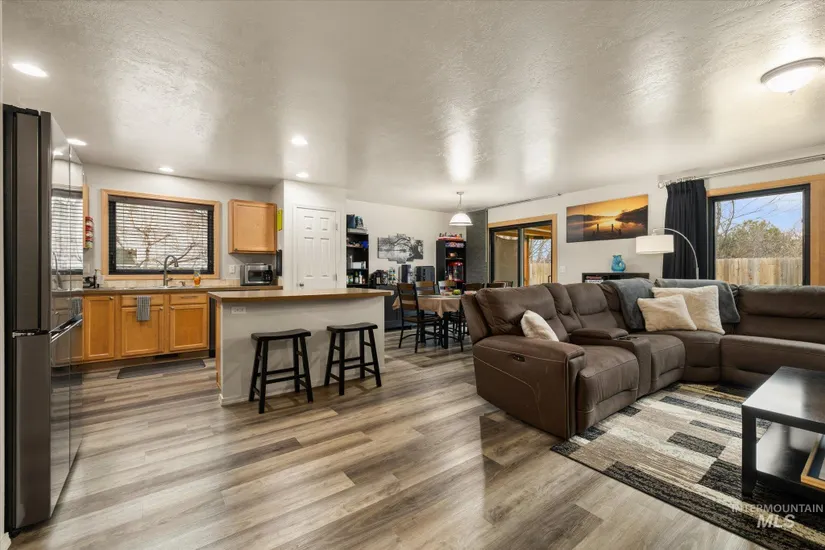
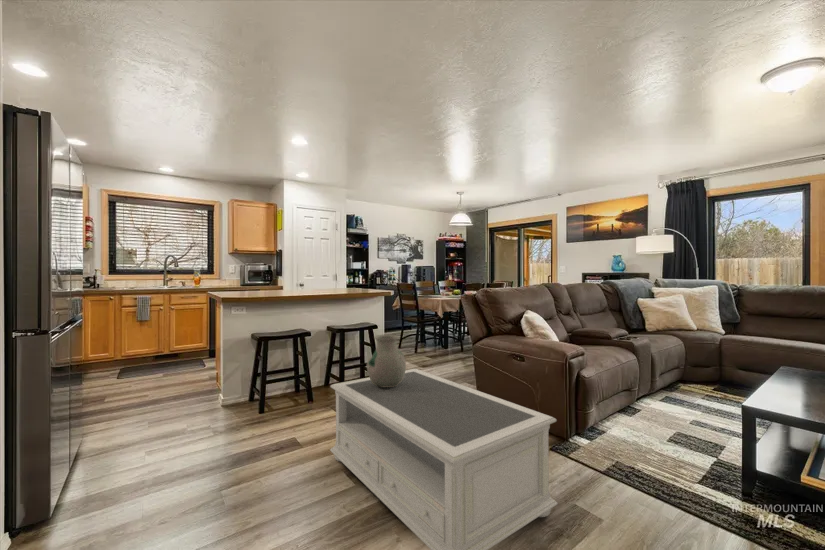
+ coffee table [329,368,559,550]
+ vase [366,333,407,387]
